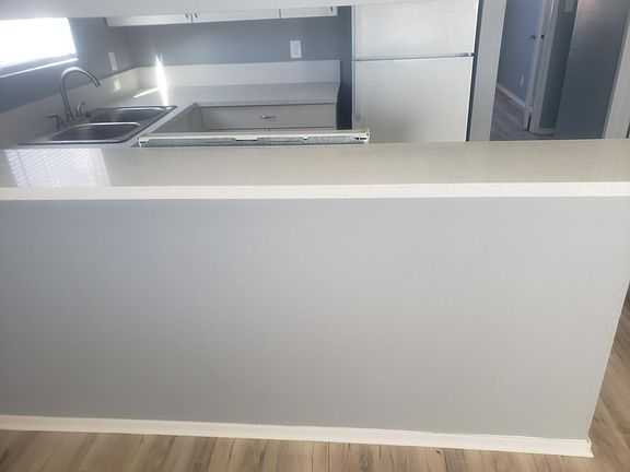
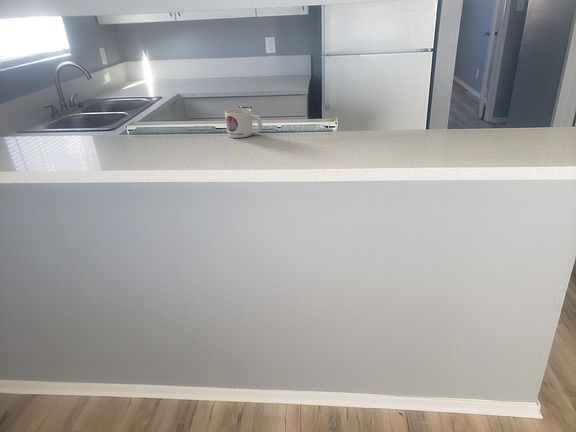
+ mug [224,107,263,139]
